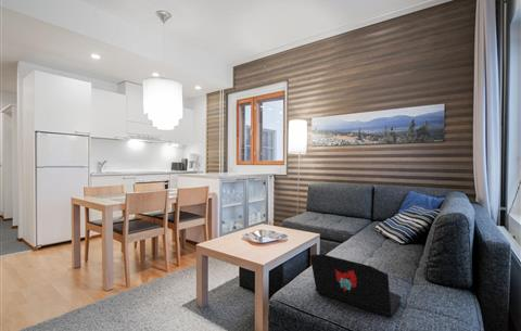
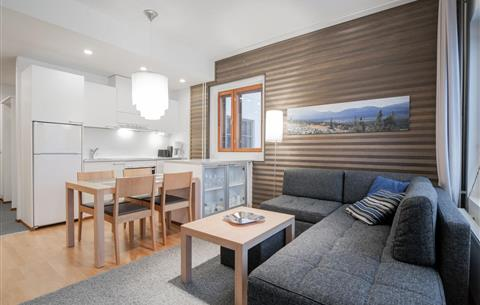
- laptop [309,253,403,319]
